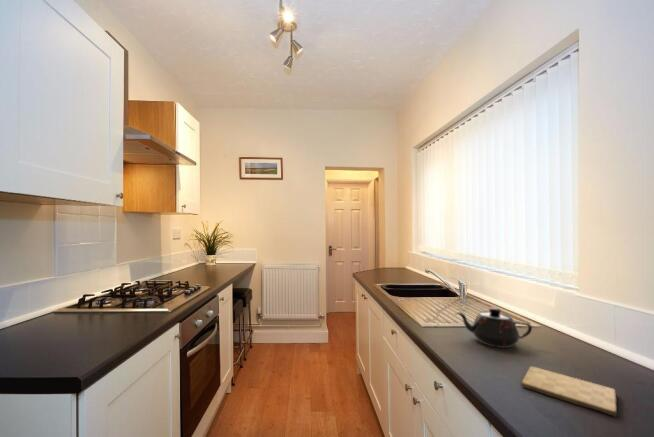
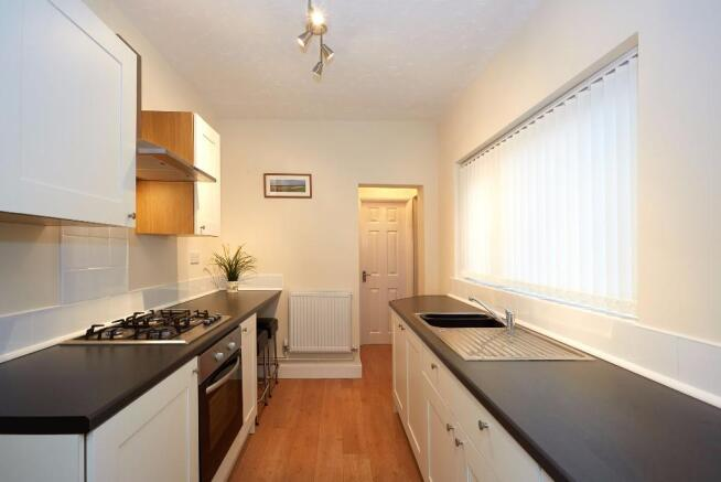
- teapot [455,306,533,349]
- cutting board [521,365,619,418]
